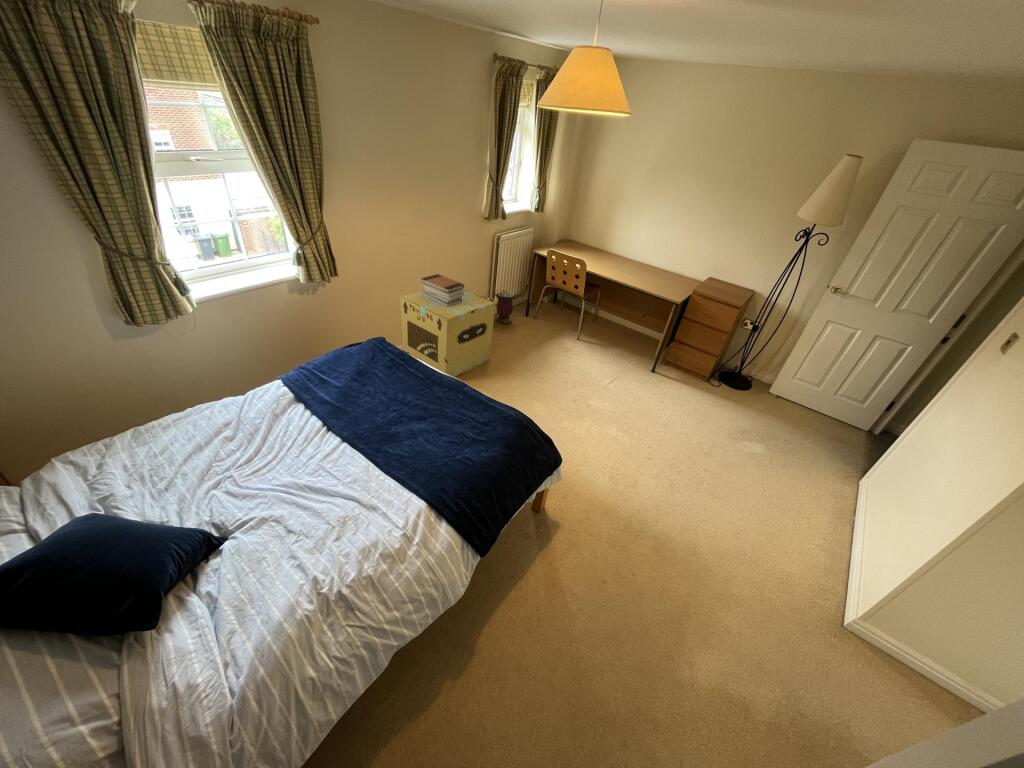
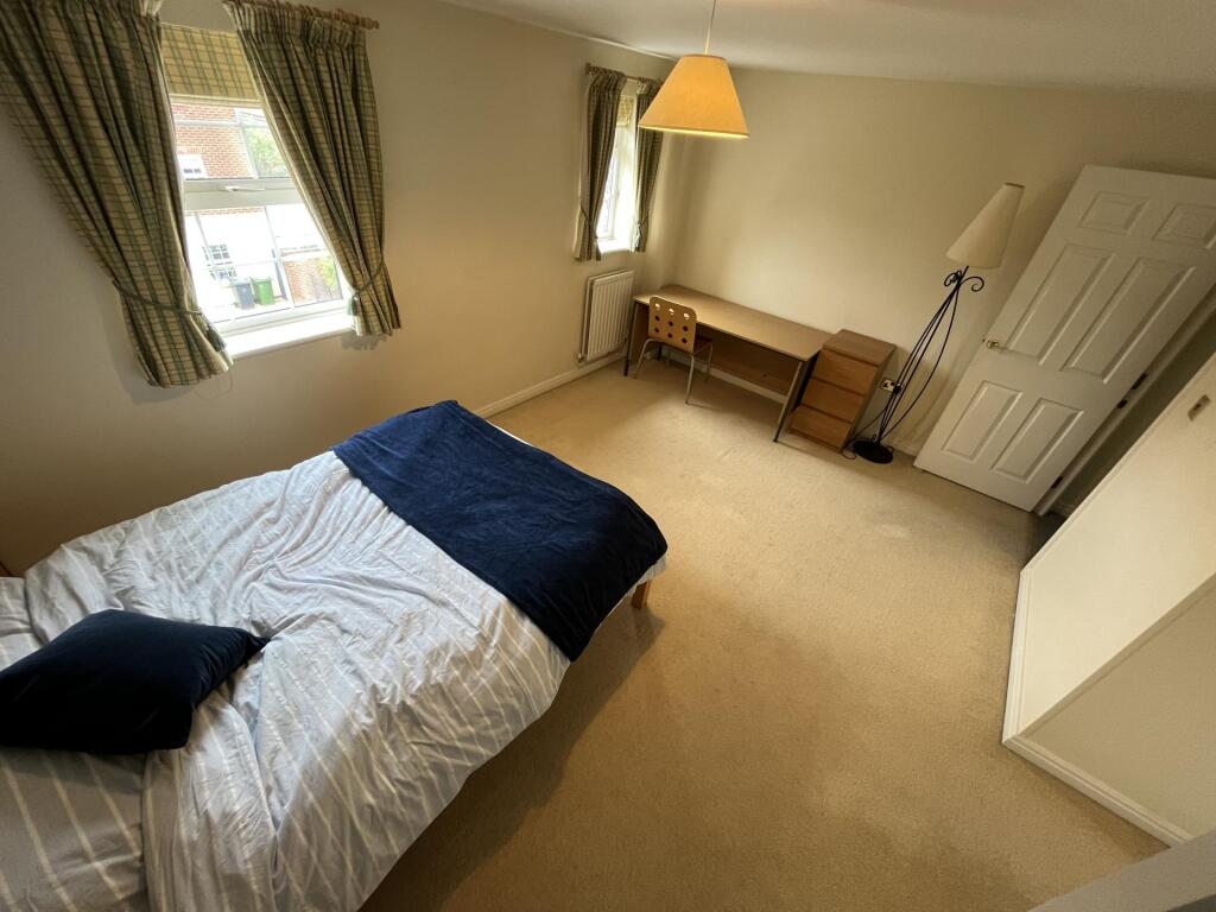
- book stack [420,273,465,307]
- cardboard box [399,289,496,378]
- vase [494,289,517,325]
